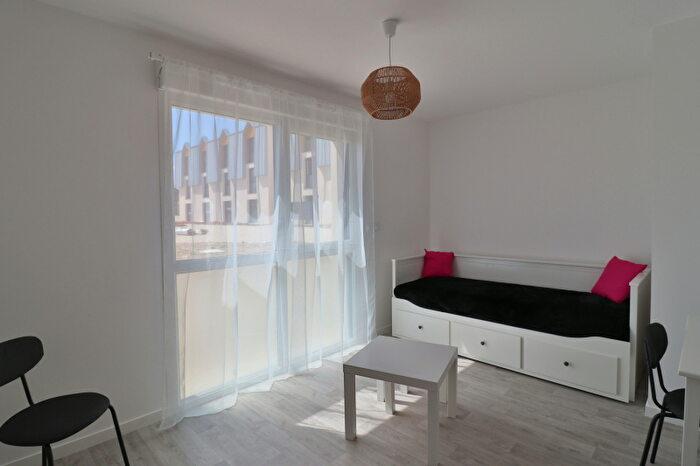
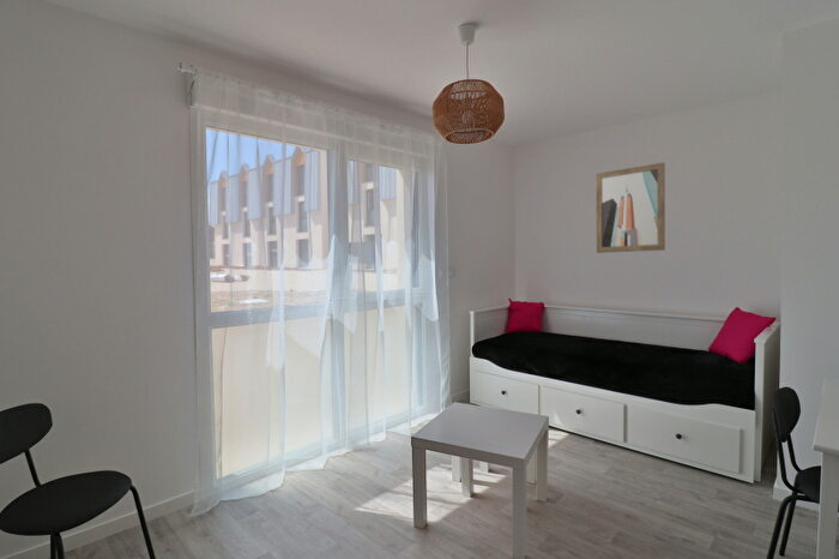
+ wall art [596,161,666,254]
